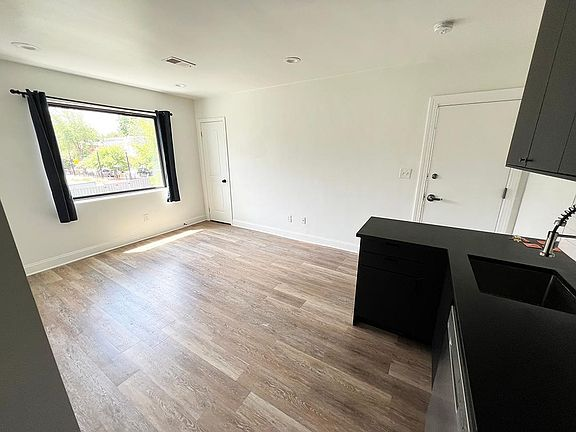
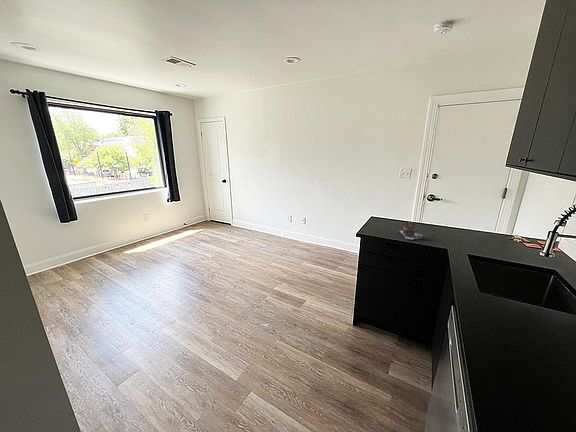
+ teapot [399,221,424,240]
